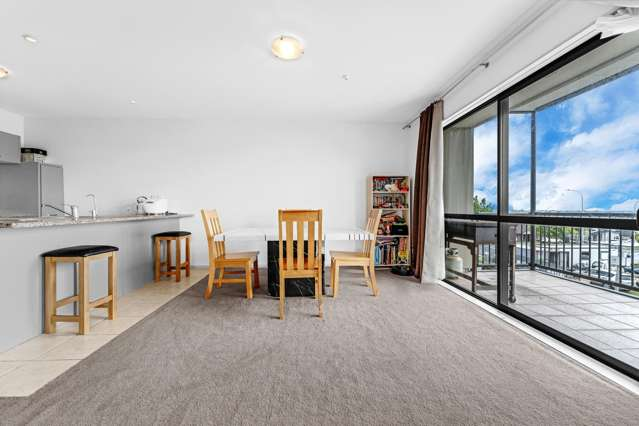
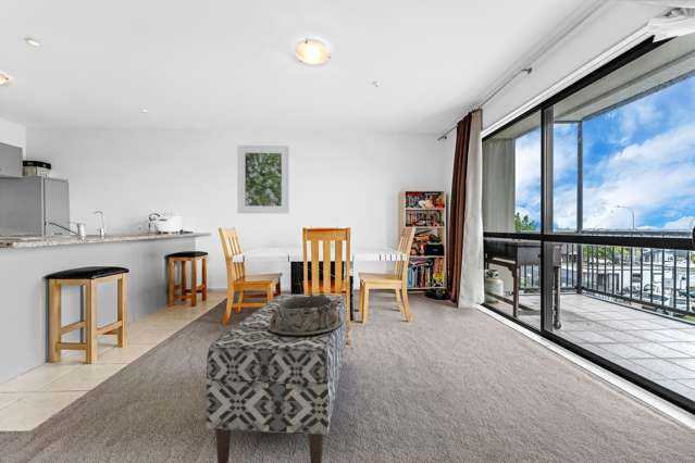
+ bench [204,293,348,463]
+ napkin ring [268,291,343,337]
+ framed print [236,145,290,214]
